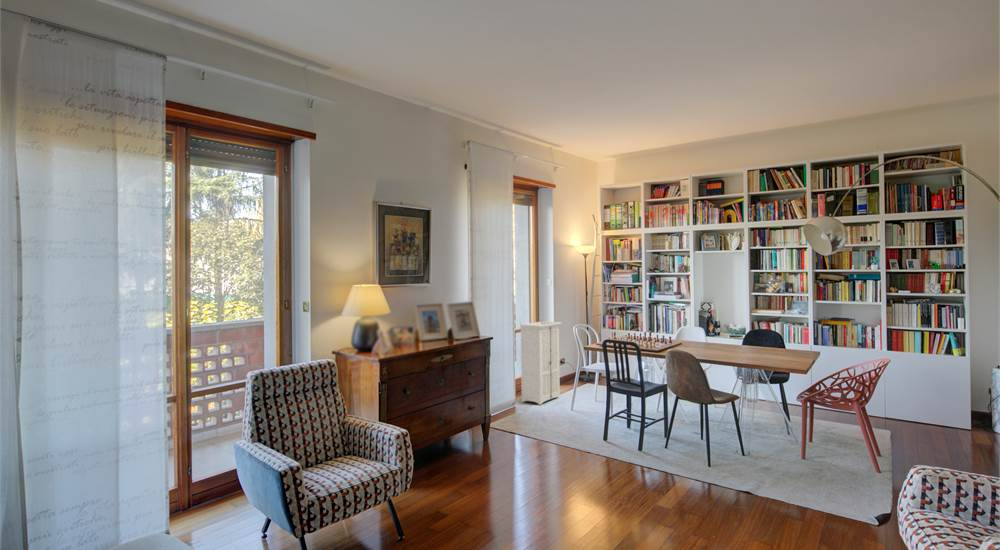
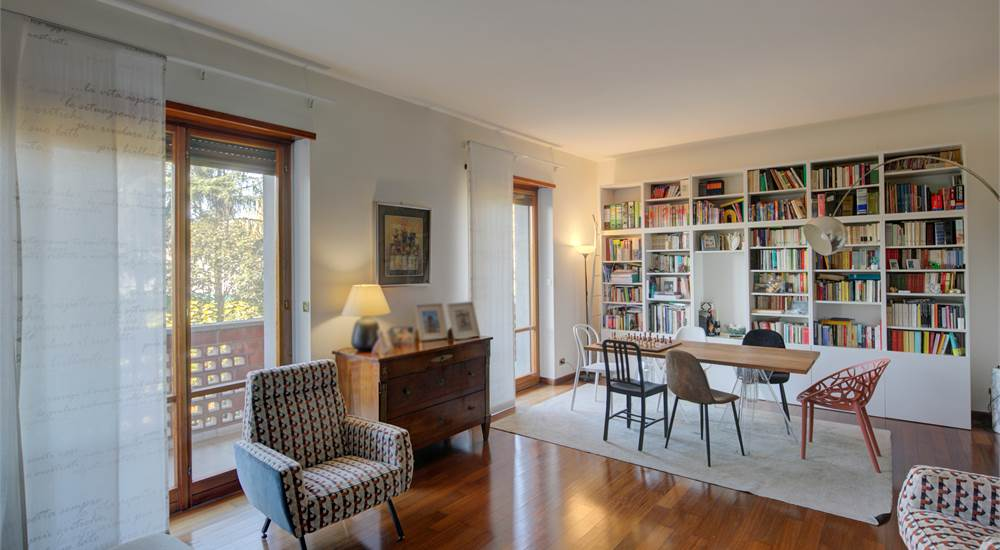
- storage cabinet [519,320,563,406]
